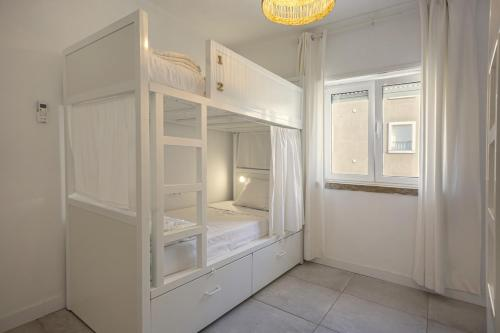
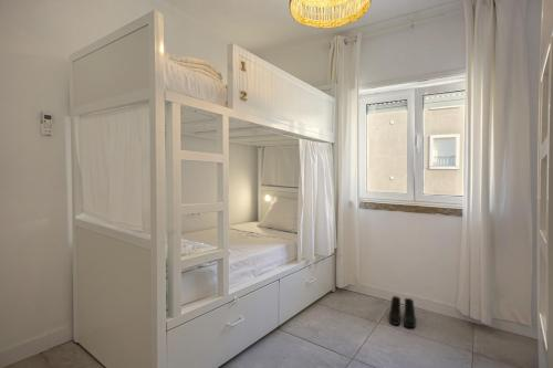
+ boots [388,295,417,329]
